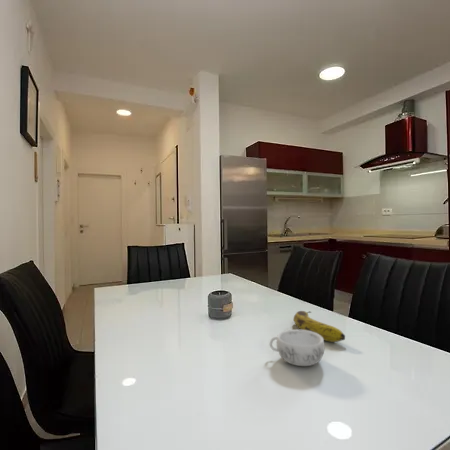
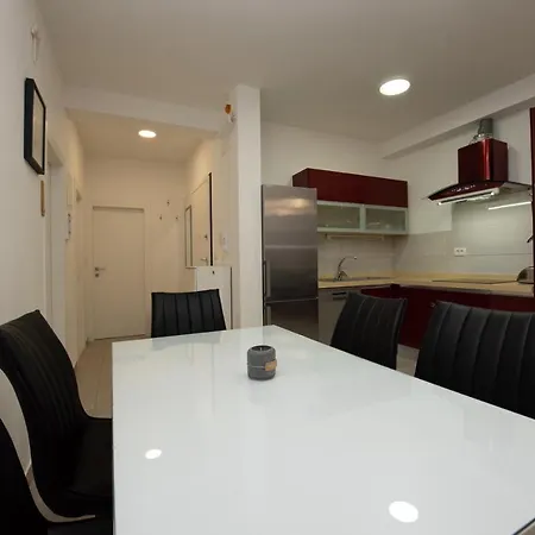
- fruit [292,310,346,343]
- decorative bowl [269,329,326,367]
